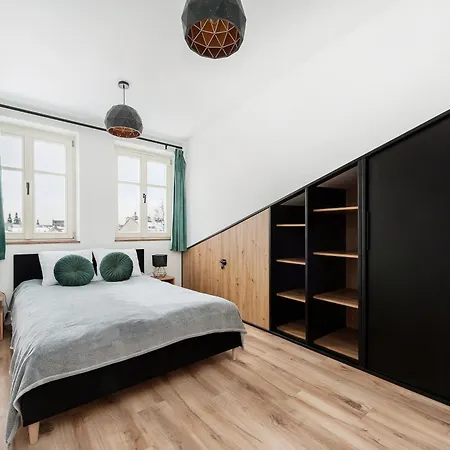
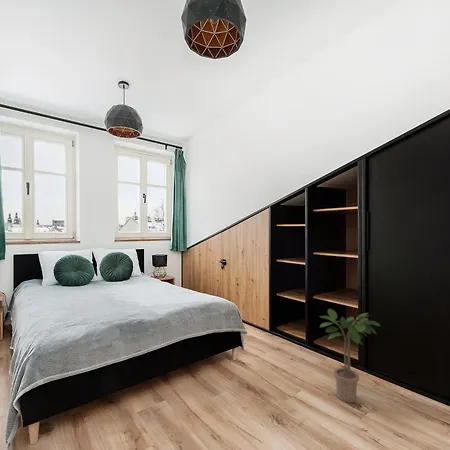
+ potted plant [318,308,381,403]
